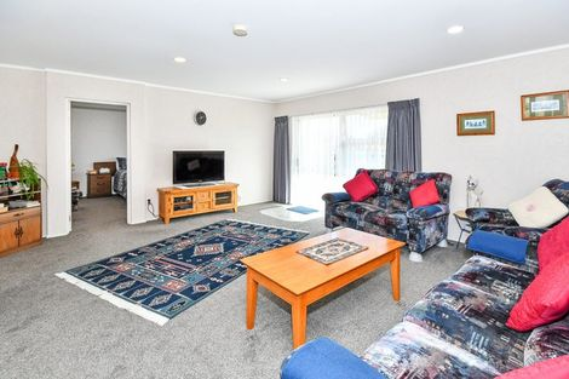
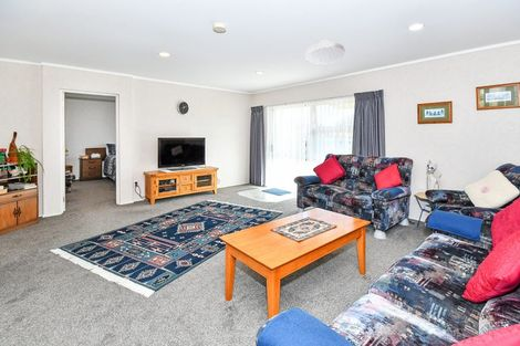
+ ceiling light [304,39,346,65]
